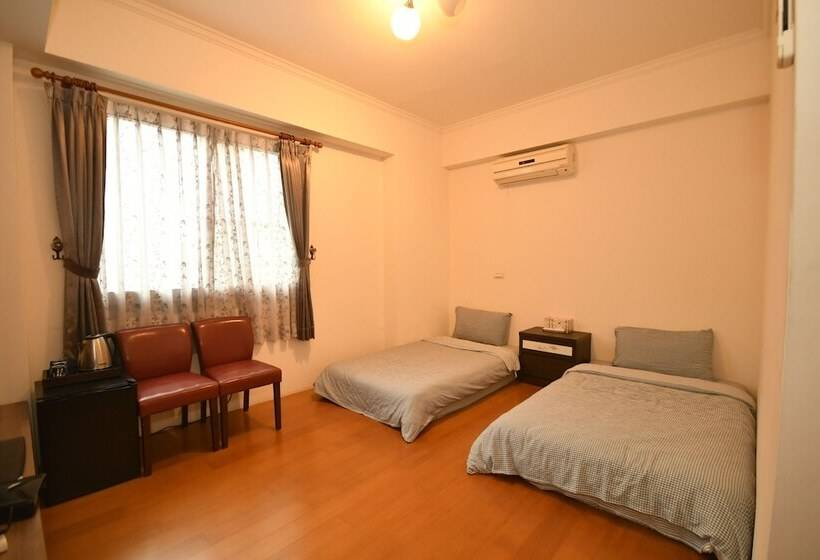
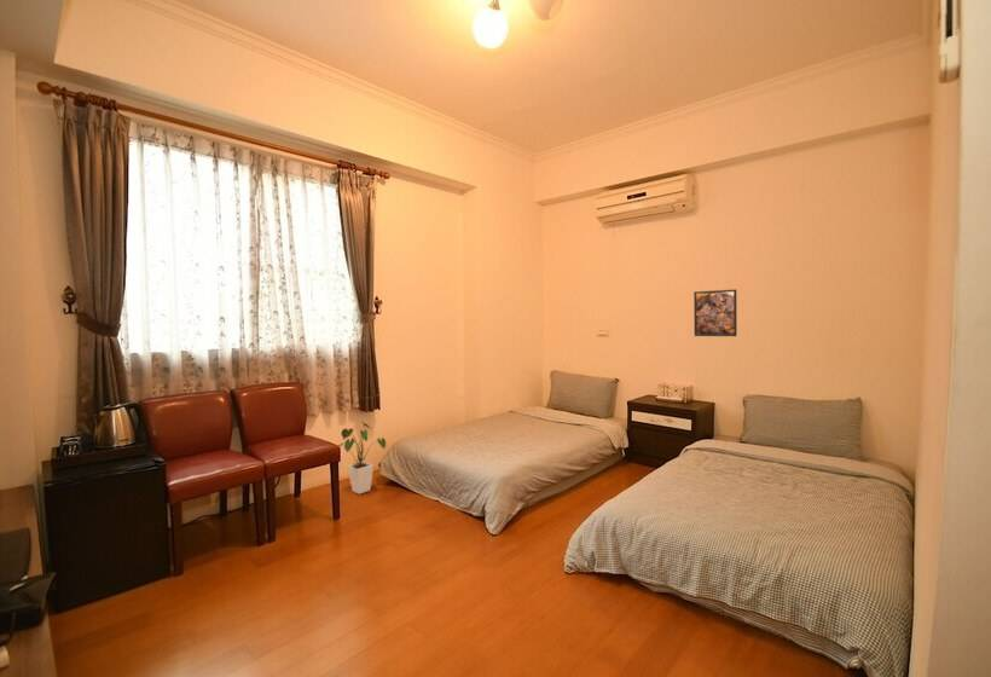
+ house plant [337,419,387,496]
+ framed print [692,288,738,337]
